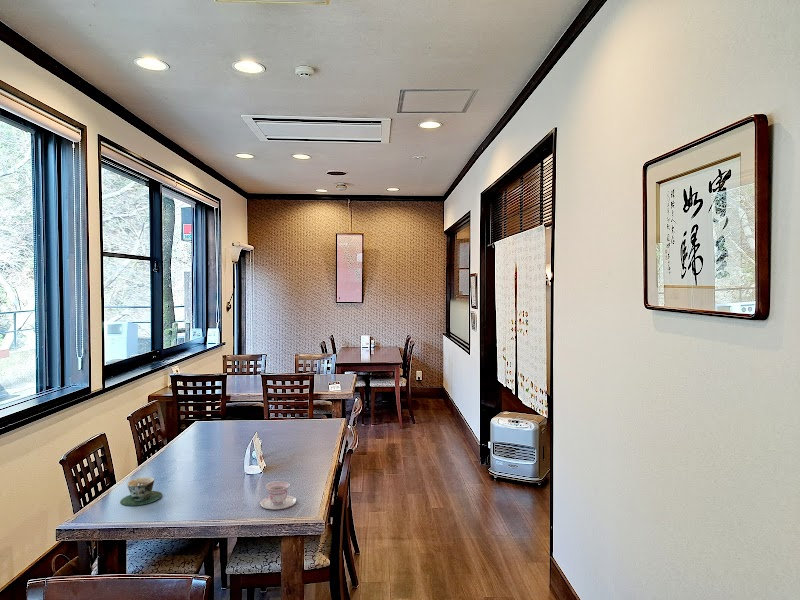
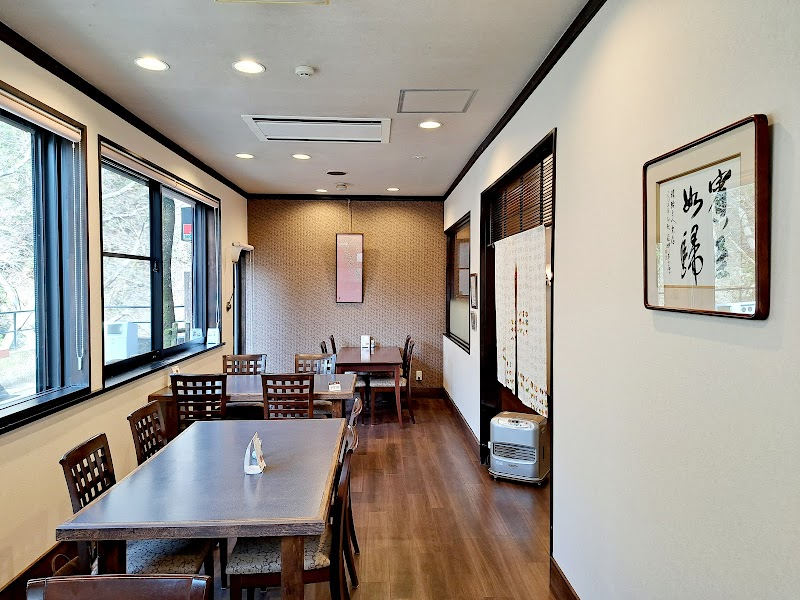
- teacup [259,480,297,510]
- teacup [119,476,163,507]
